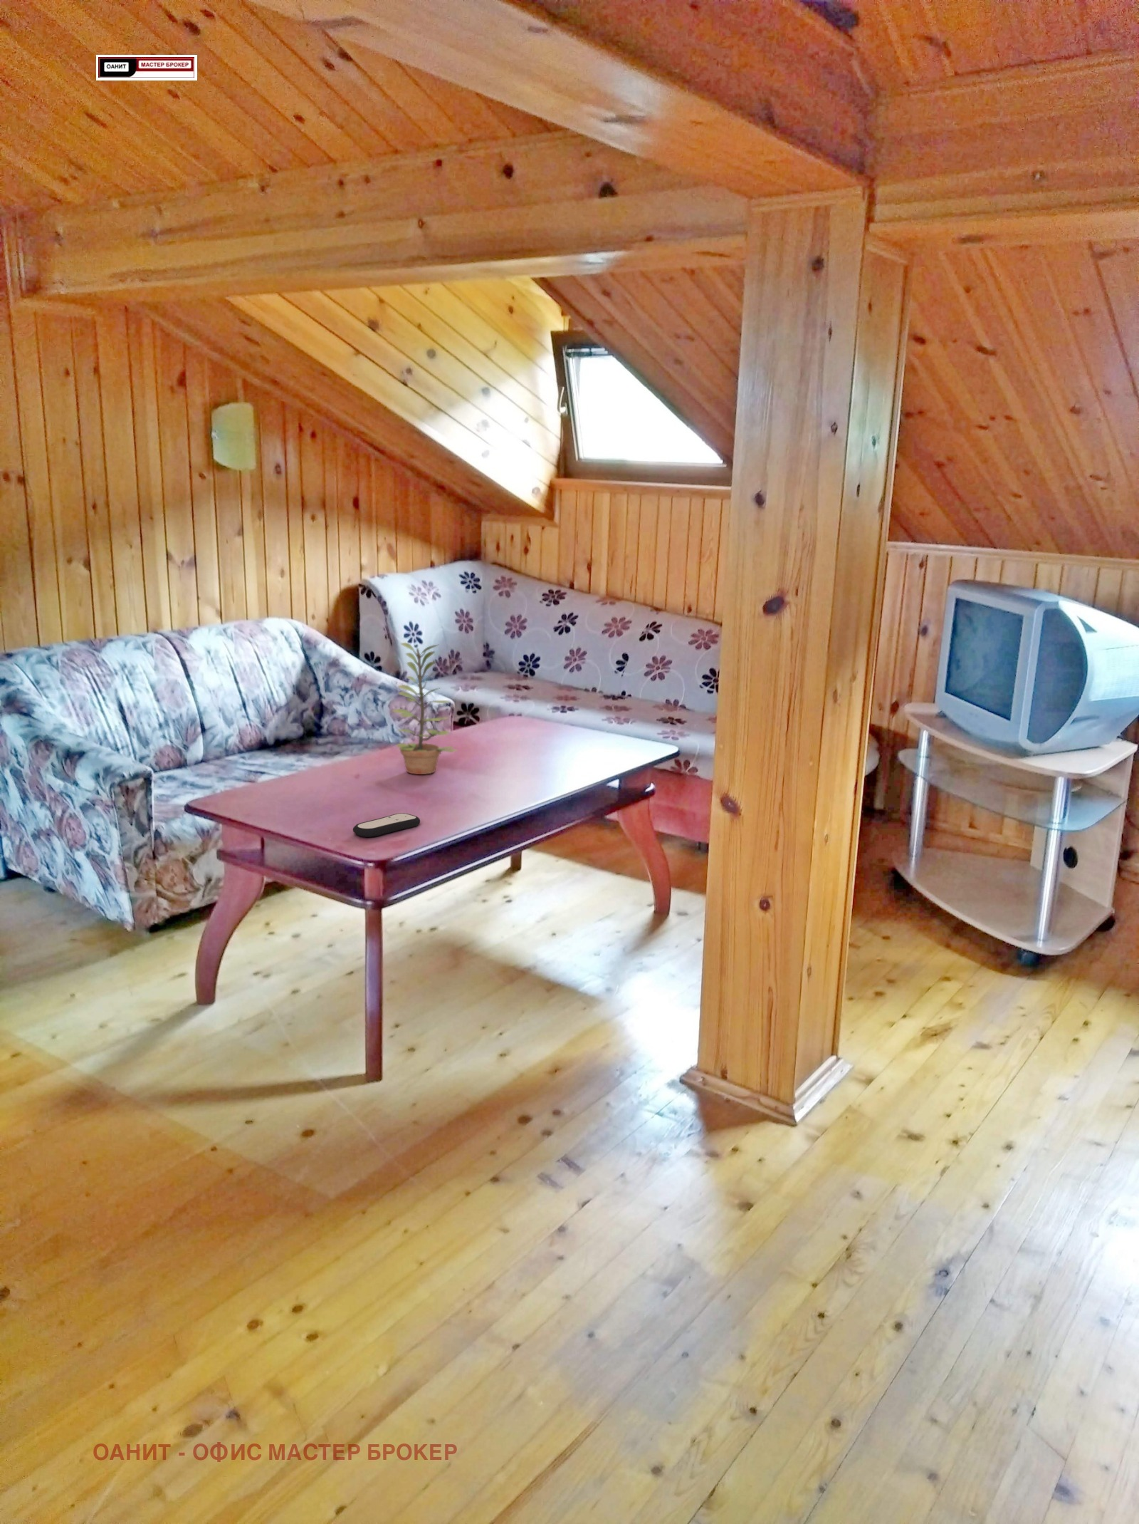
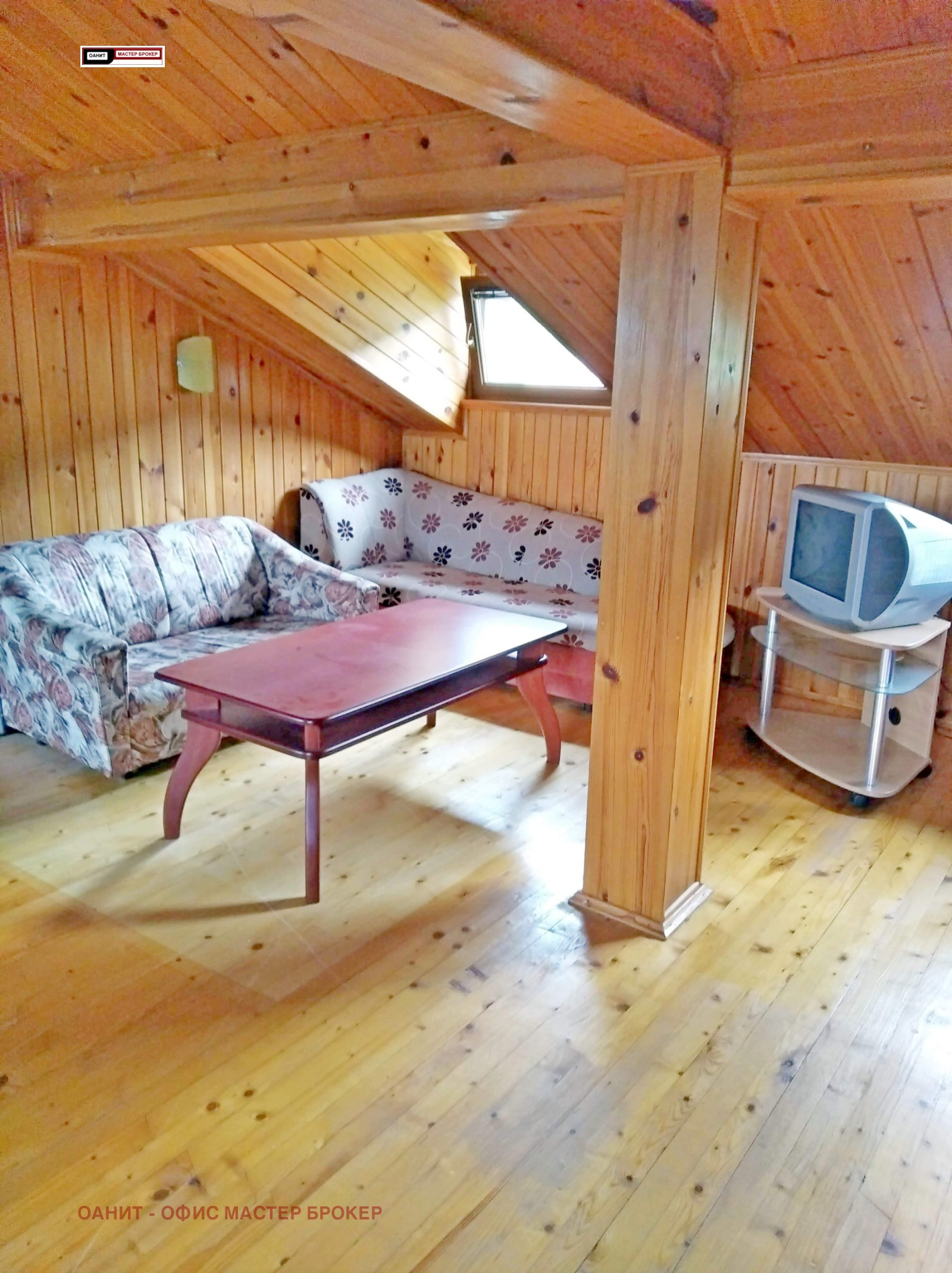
- remote control [353,812,421,838]
- plant [390,642,458,776]
